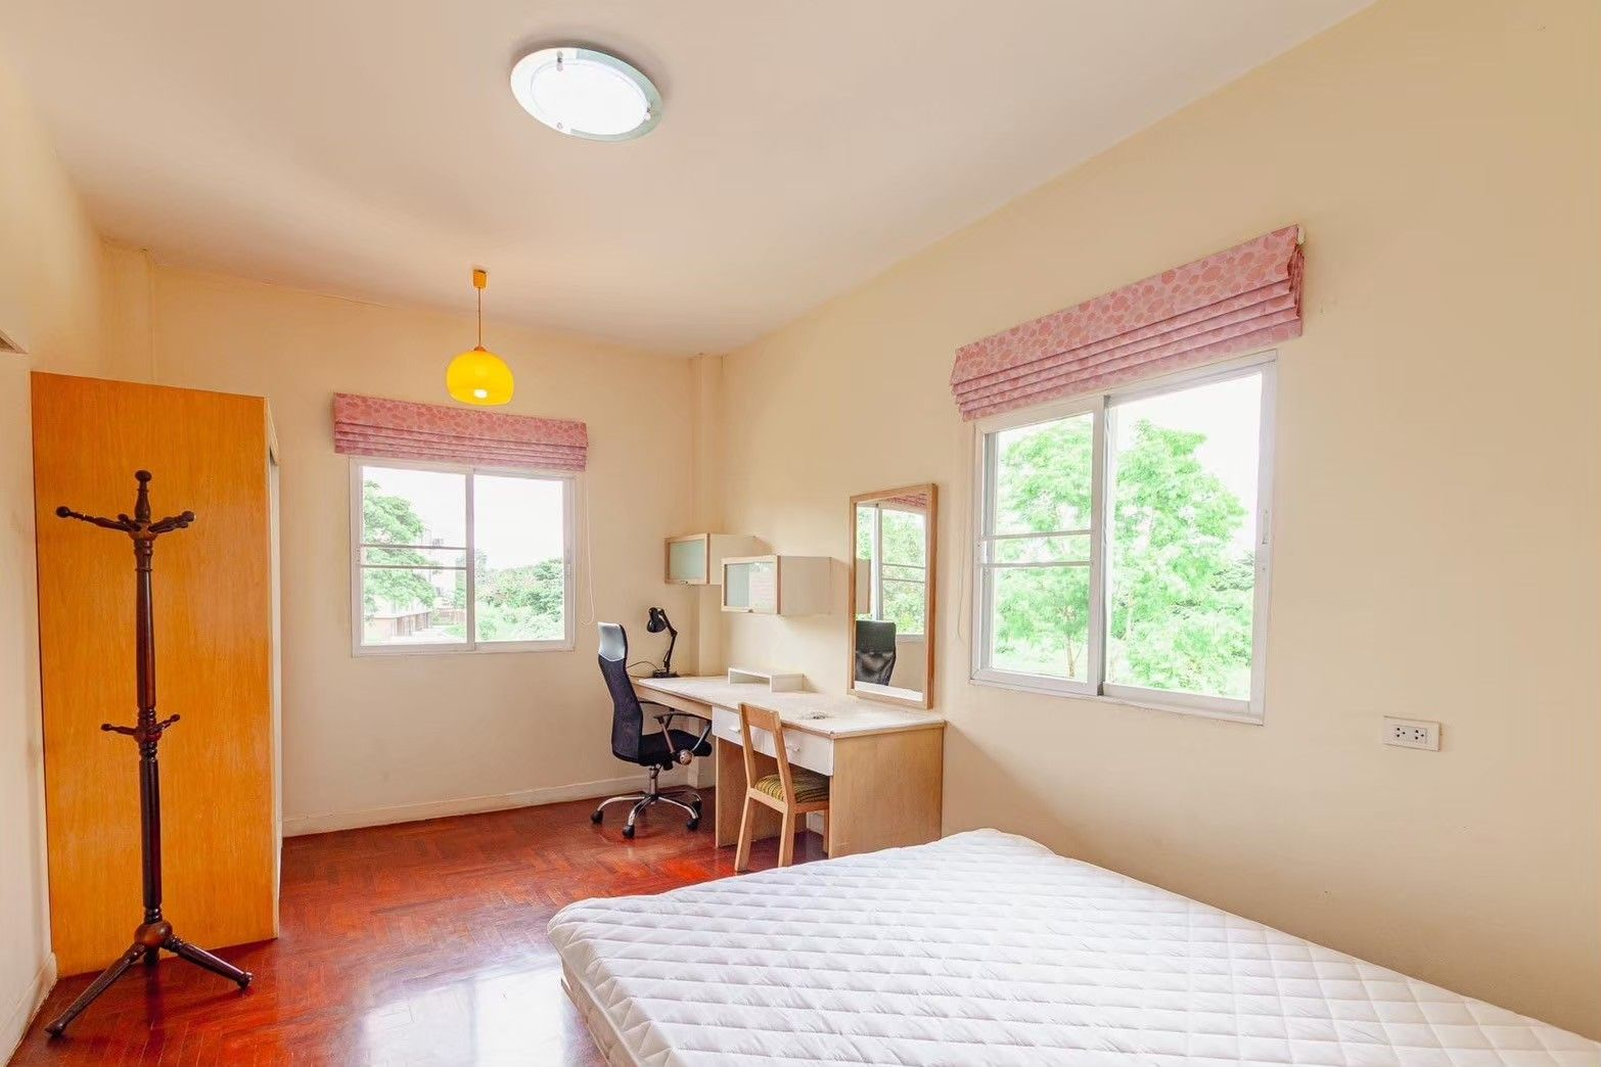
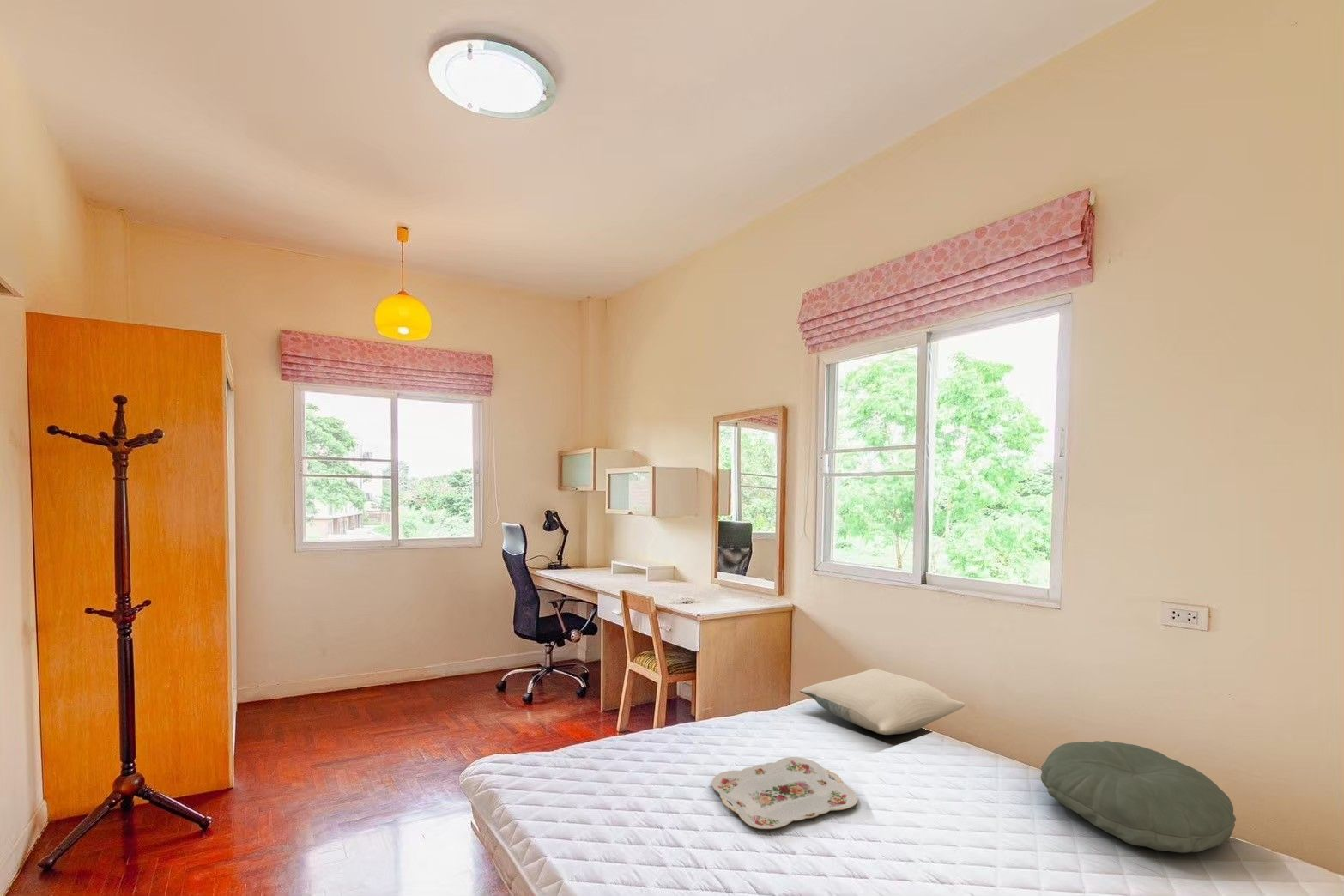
+ serving tray [711,756,859,830]
+ pillow [1040,740,1237,853]
+ pillow [799,669,966,736]
